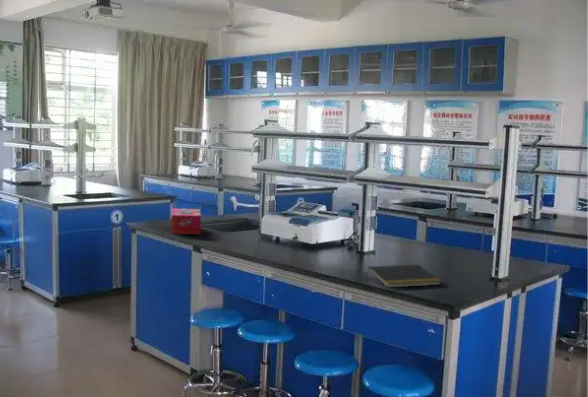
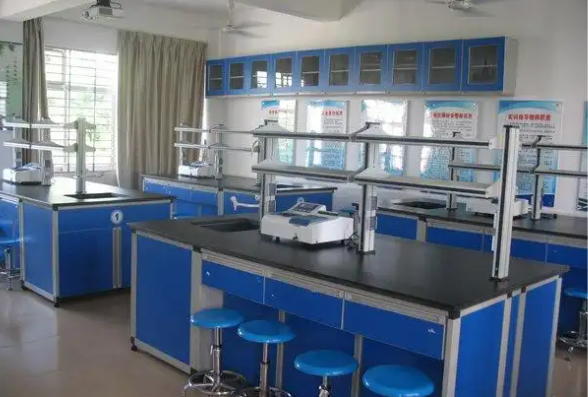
- tissue box [170,207,202,235]
- notepad [365,264,442,289]
